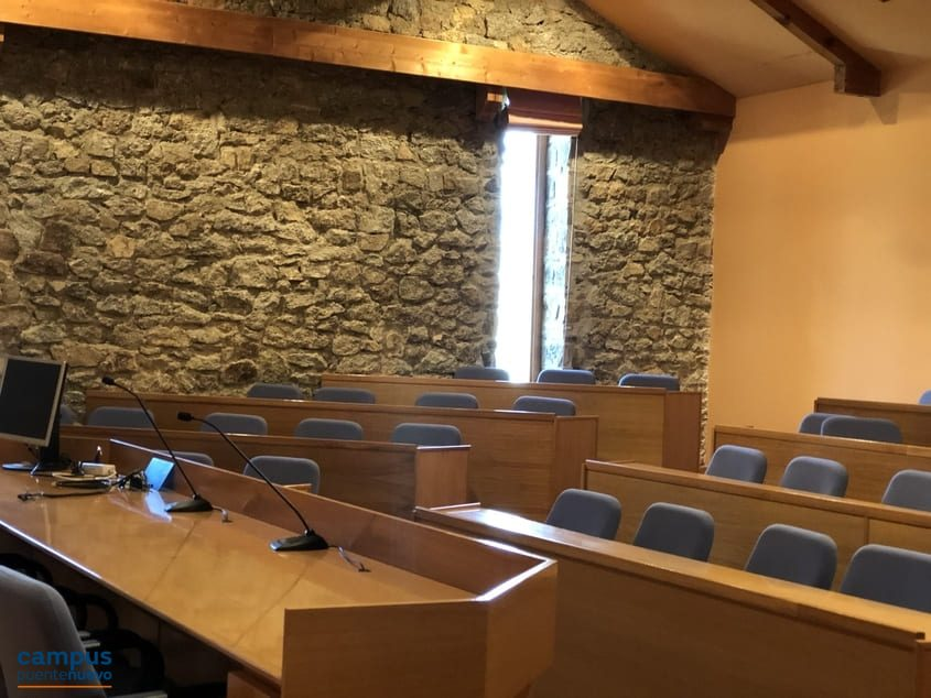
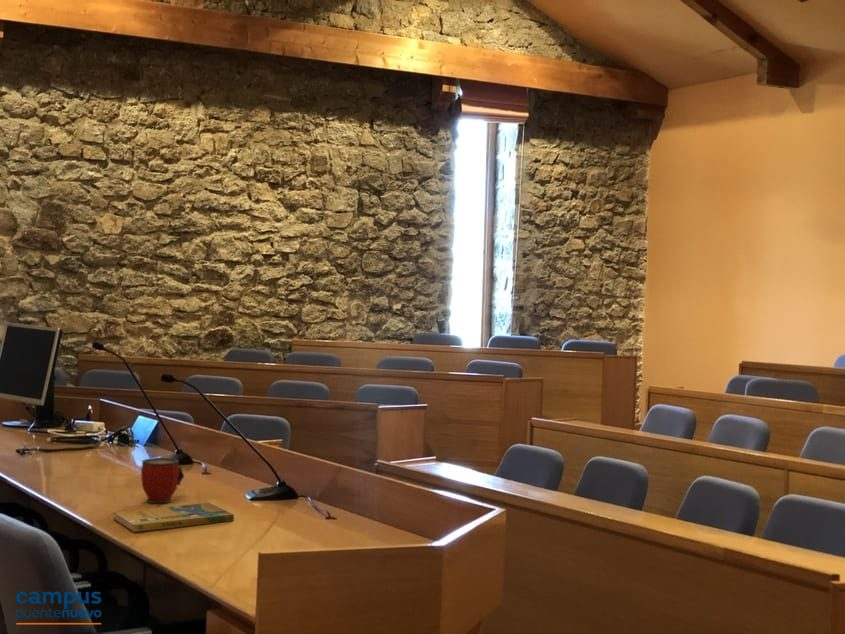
+ booklet [112,502,235,533]
+ mug [140,457,185,504]
